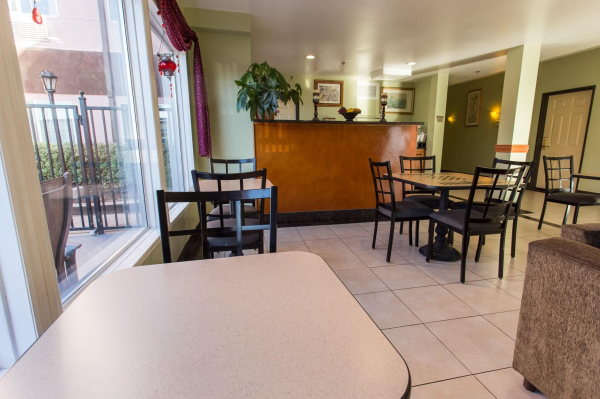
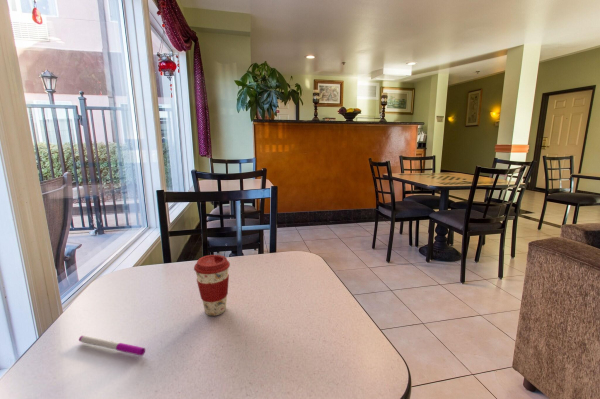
+ pen [78,335,146,357]
+ coffee cup [193,254,231,317]
